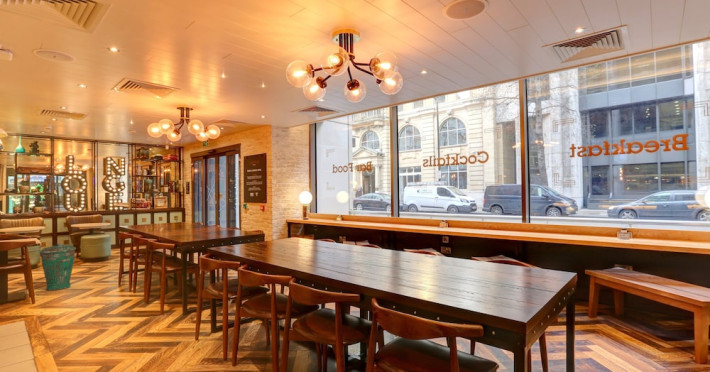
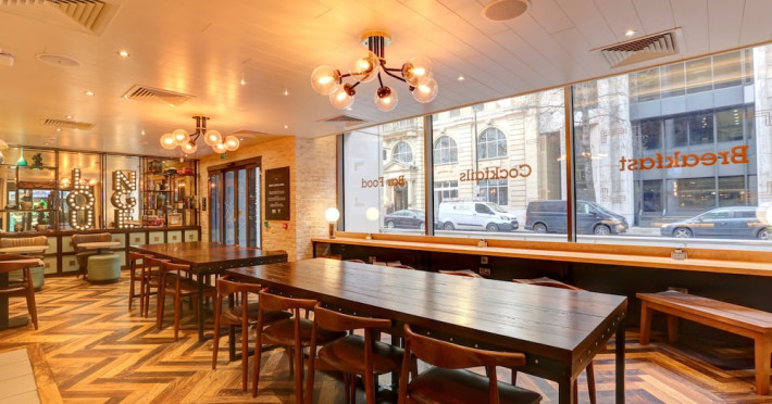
- trash can [39,242,77,292]
